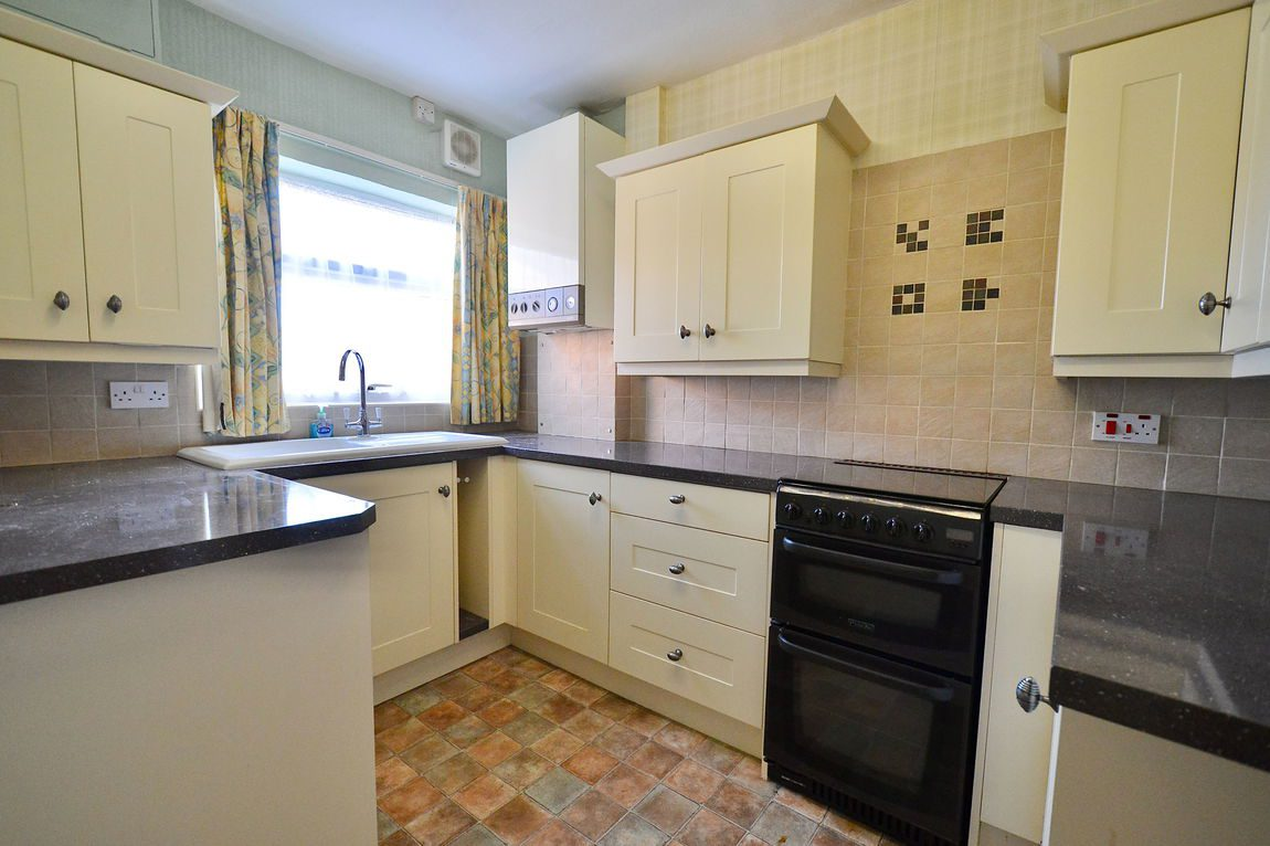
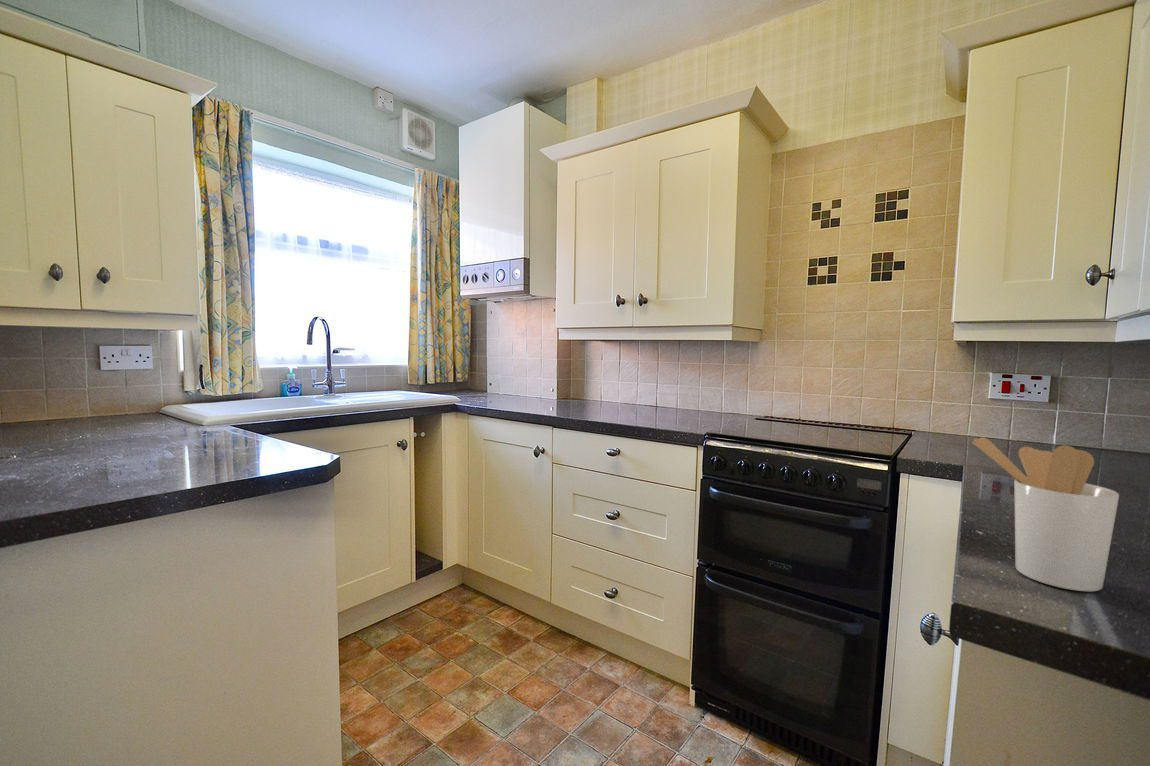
+ utensil holder [971,436,1120,592]
